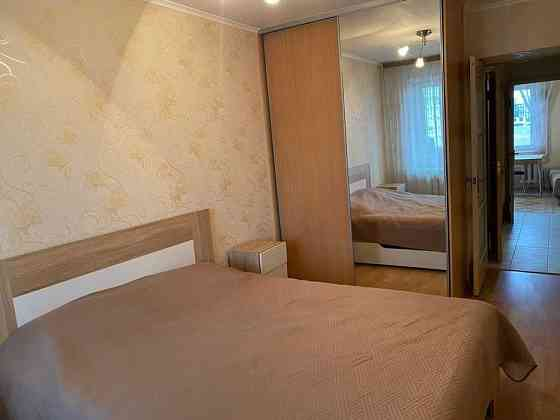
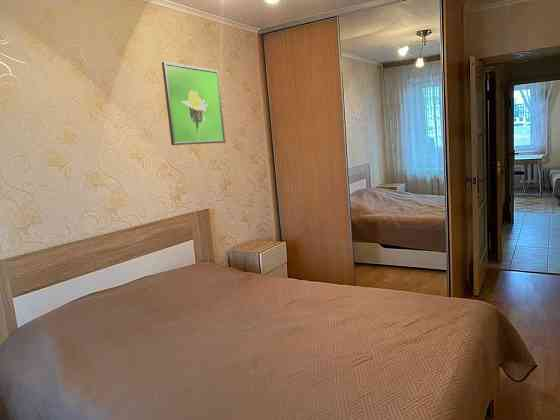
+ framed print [161,61,226,146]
